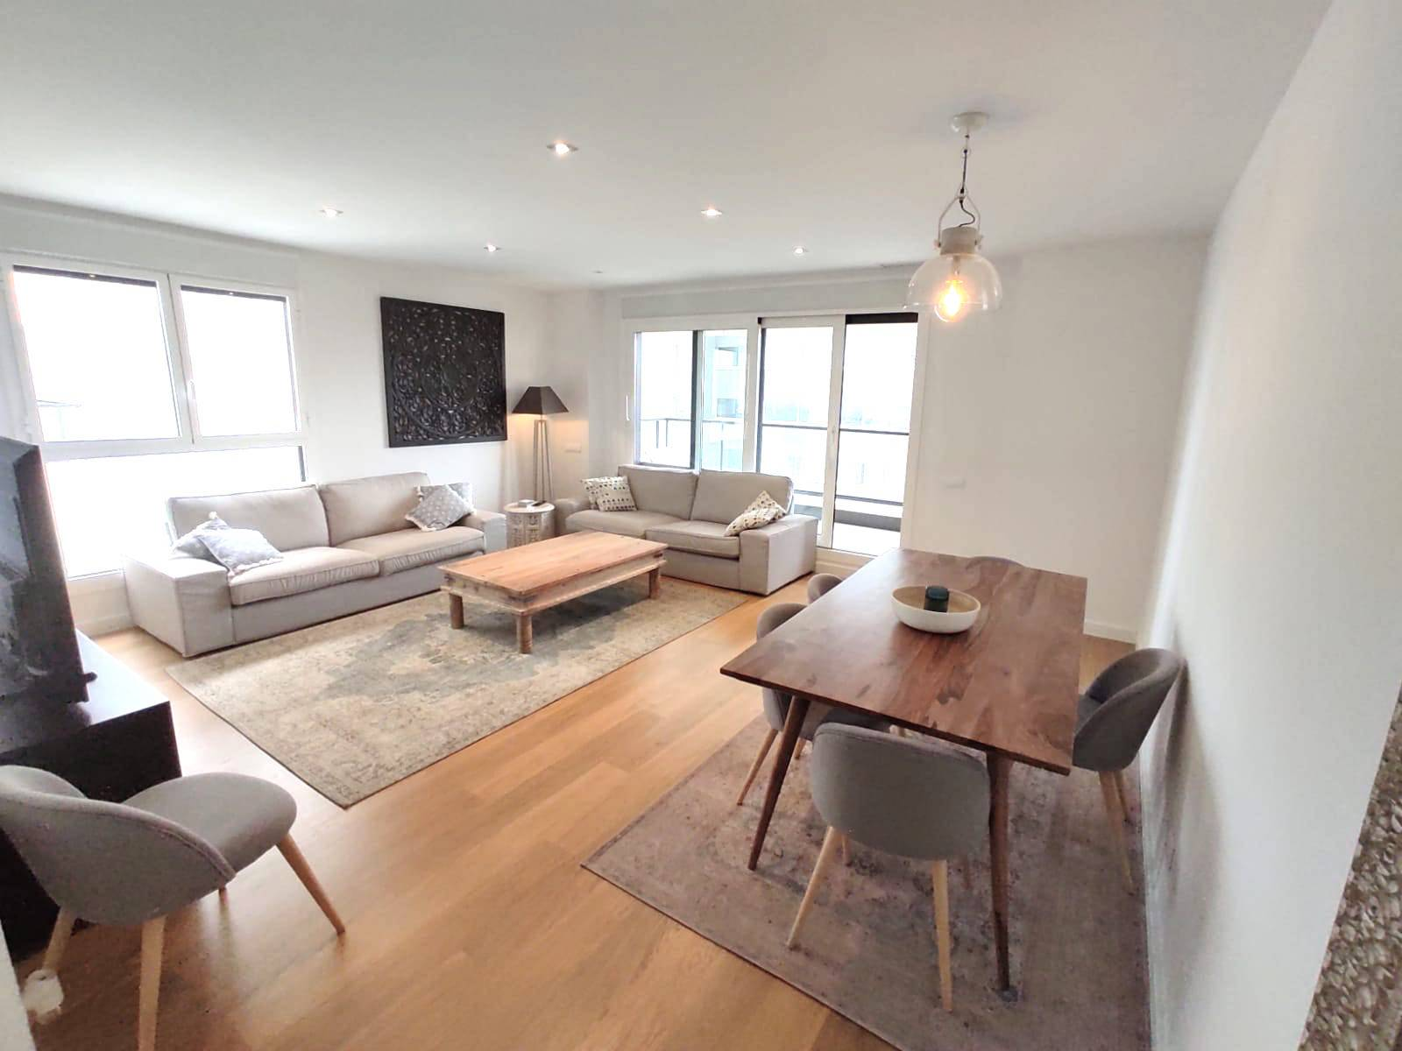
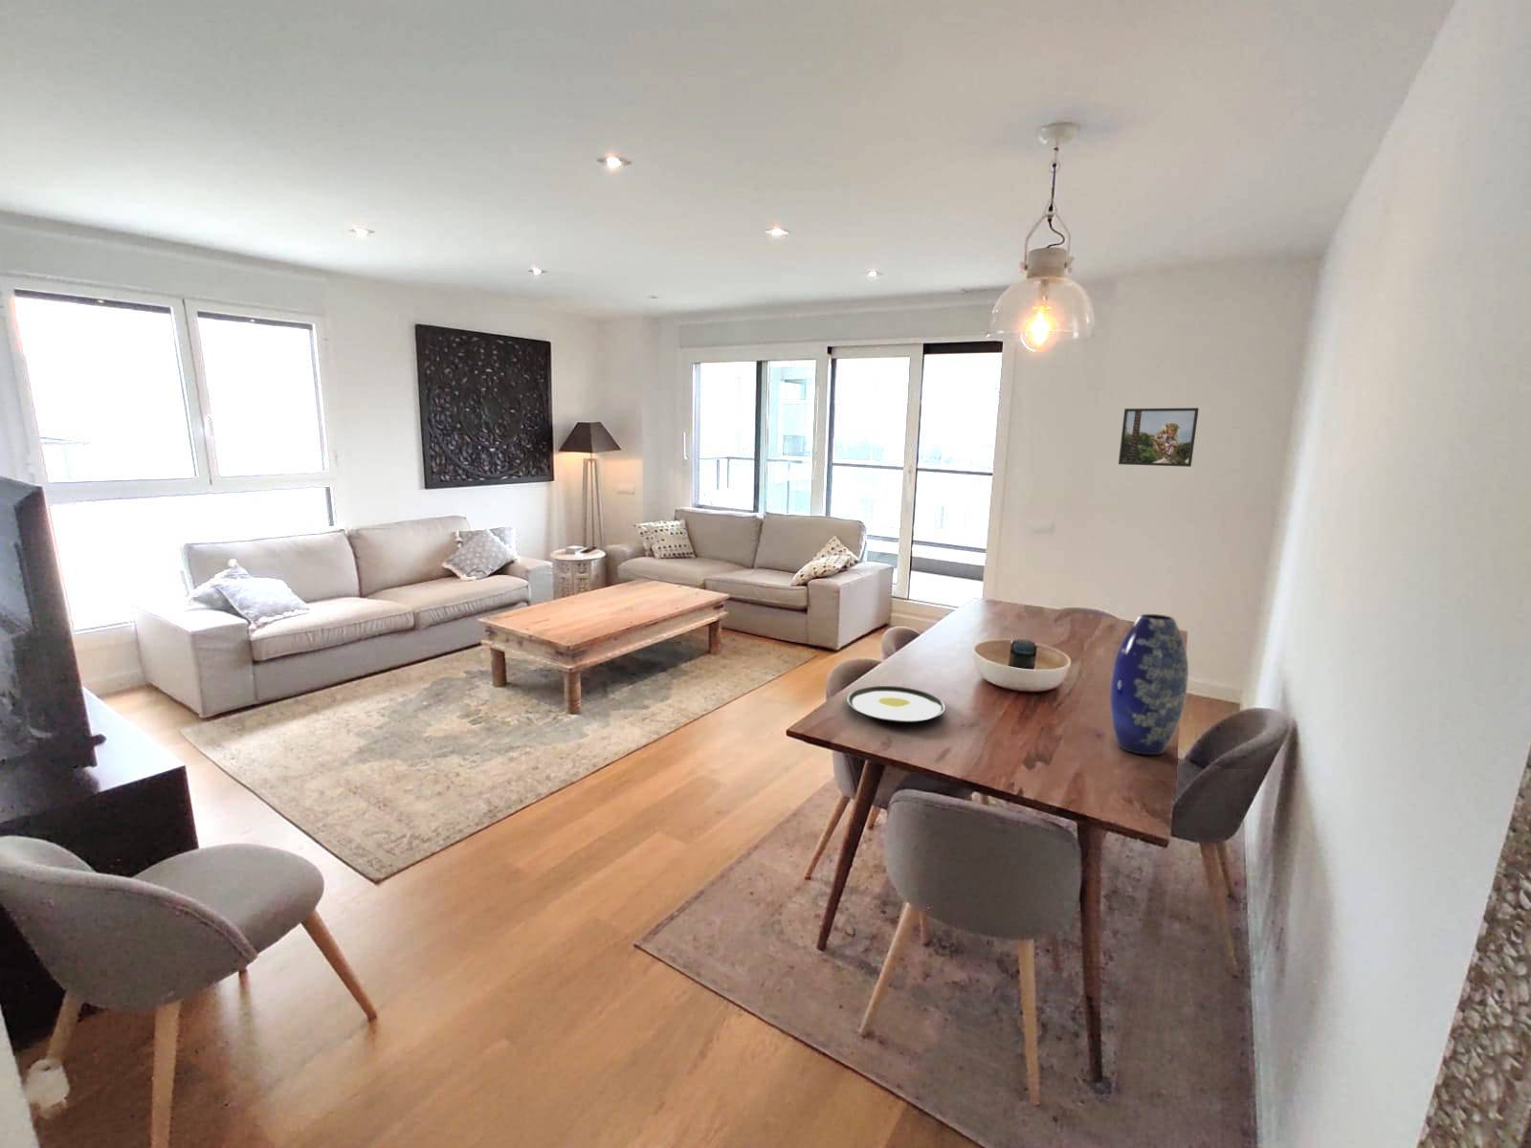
+ plate [846,685,946,724]
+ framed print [1118,406,1199,468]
+ vase [1109,614,1190,756]
